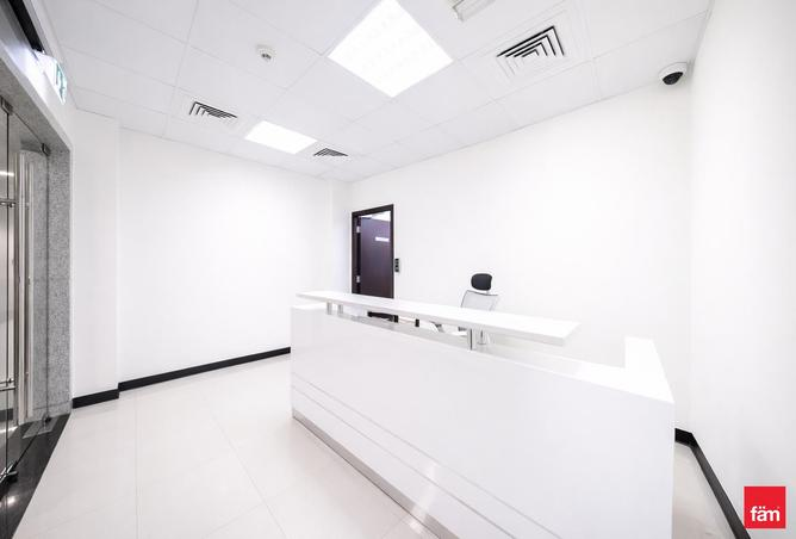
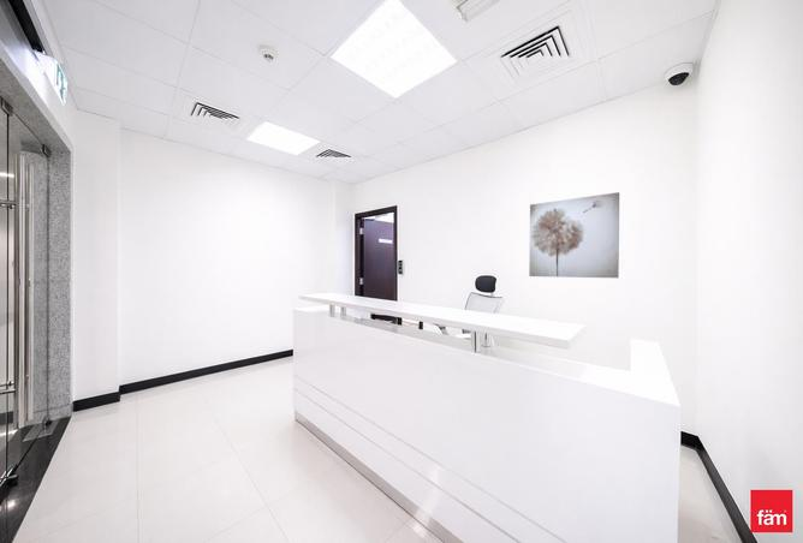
+ wall art [528,191,620,279]
